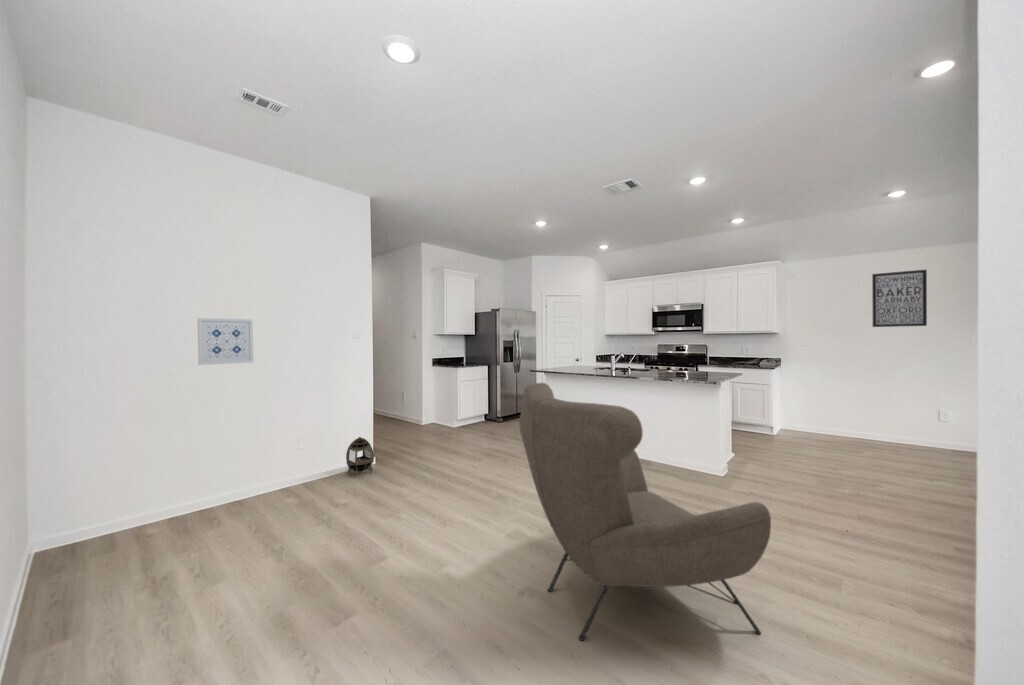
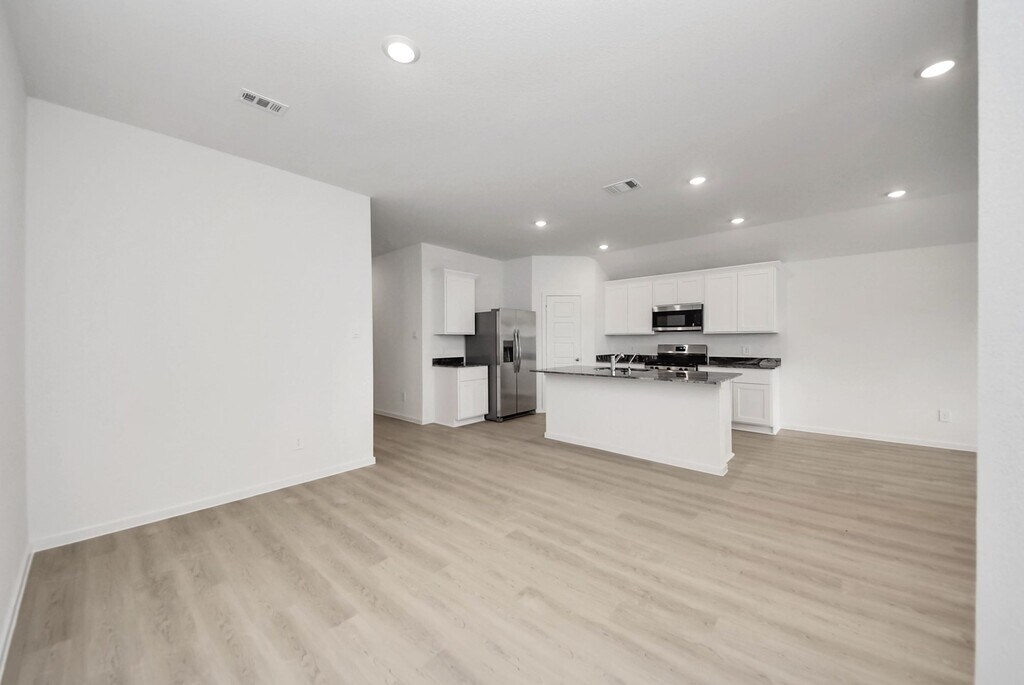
- wall art [196,317,255,366]
- chair [518,382,772,642]
- lantern [345,436,375,478]
- wall art [871,268,928,328]
